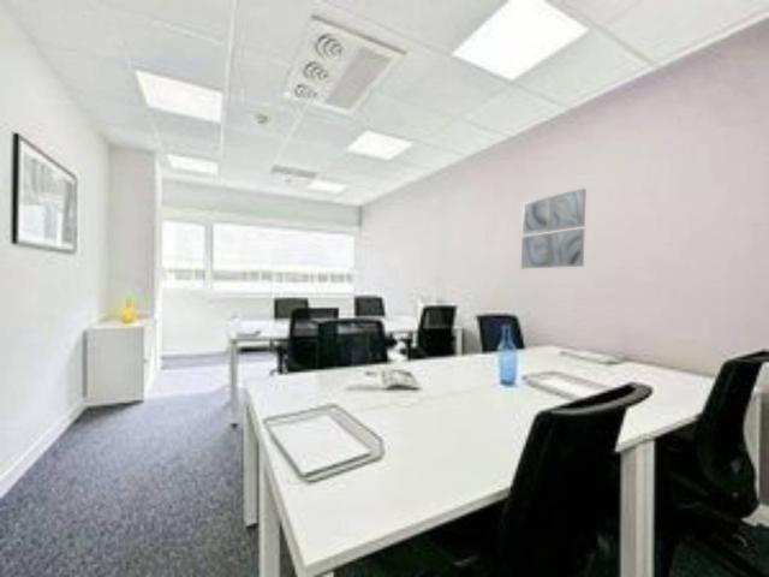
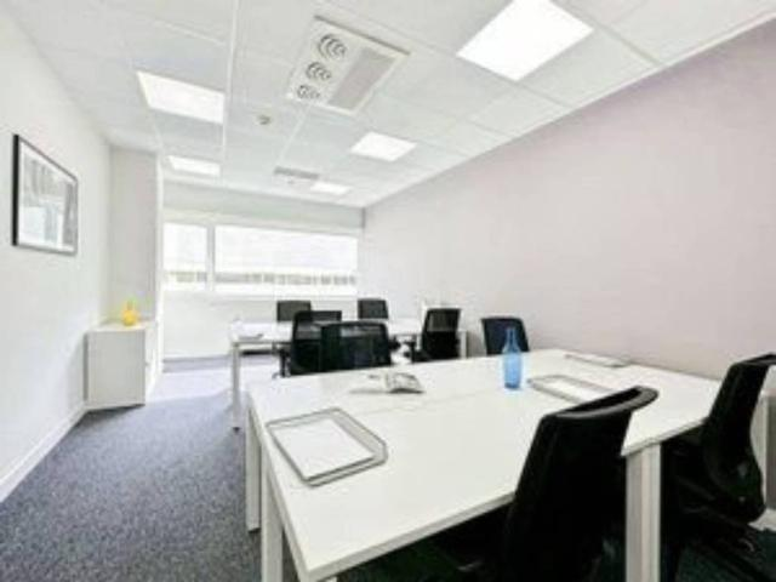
- wall art [520,188,588,269]
